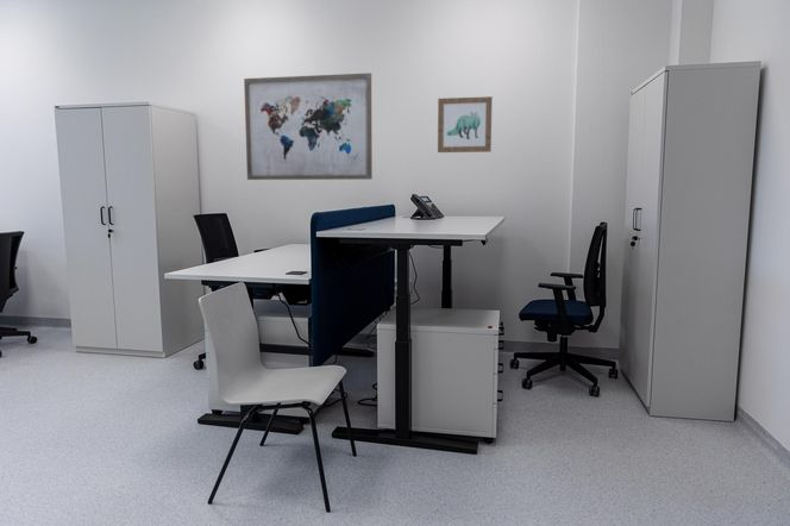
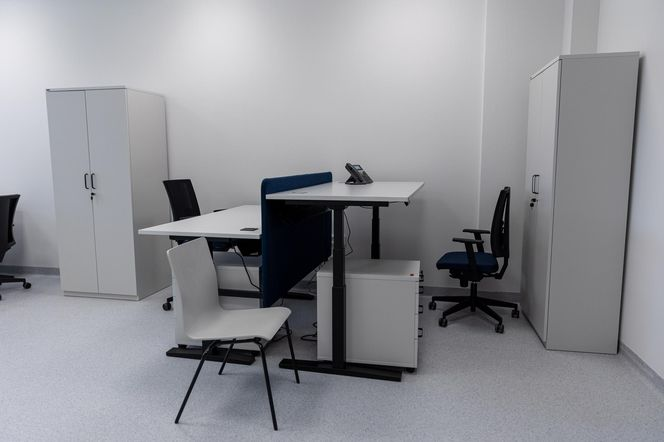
- wall art [437,95,494,154]
- wall art [243,71,374,181]
